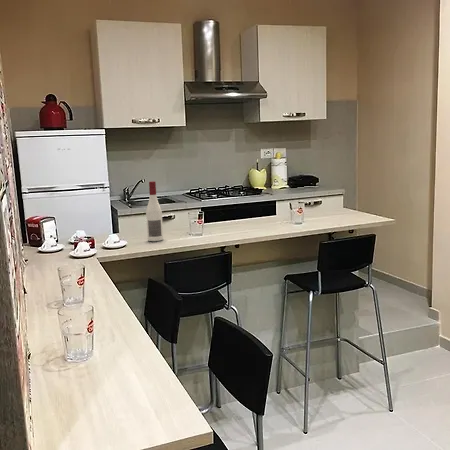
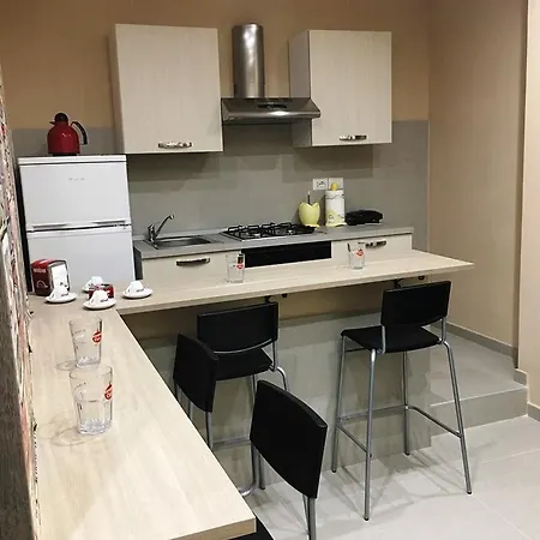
- alcohol [145,180,164,242]
